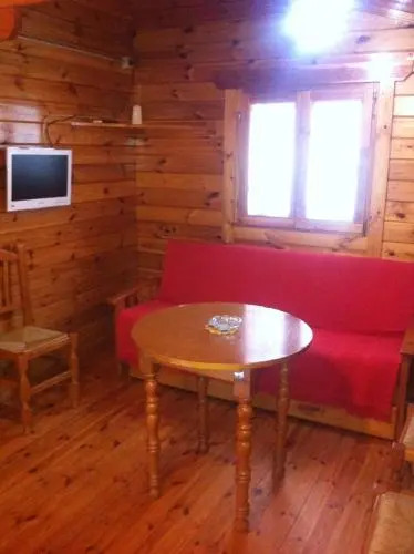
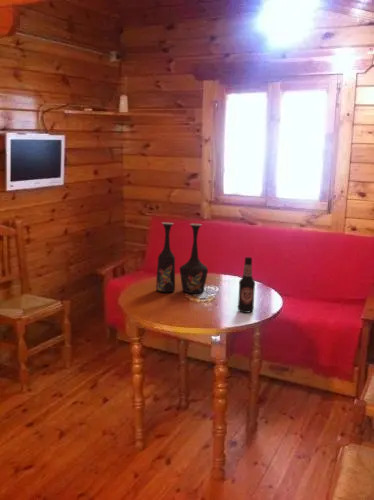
+ bottle [237,256,256,314]
+ vase [155,221,209,294]
